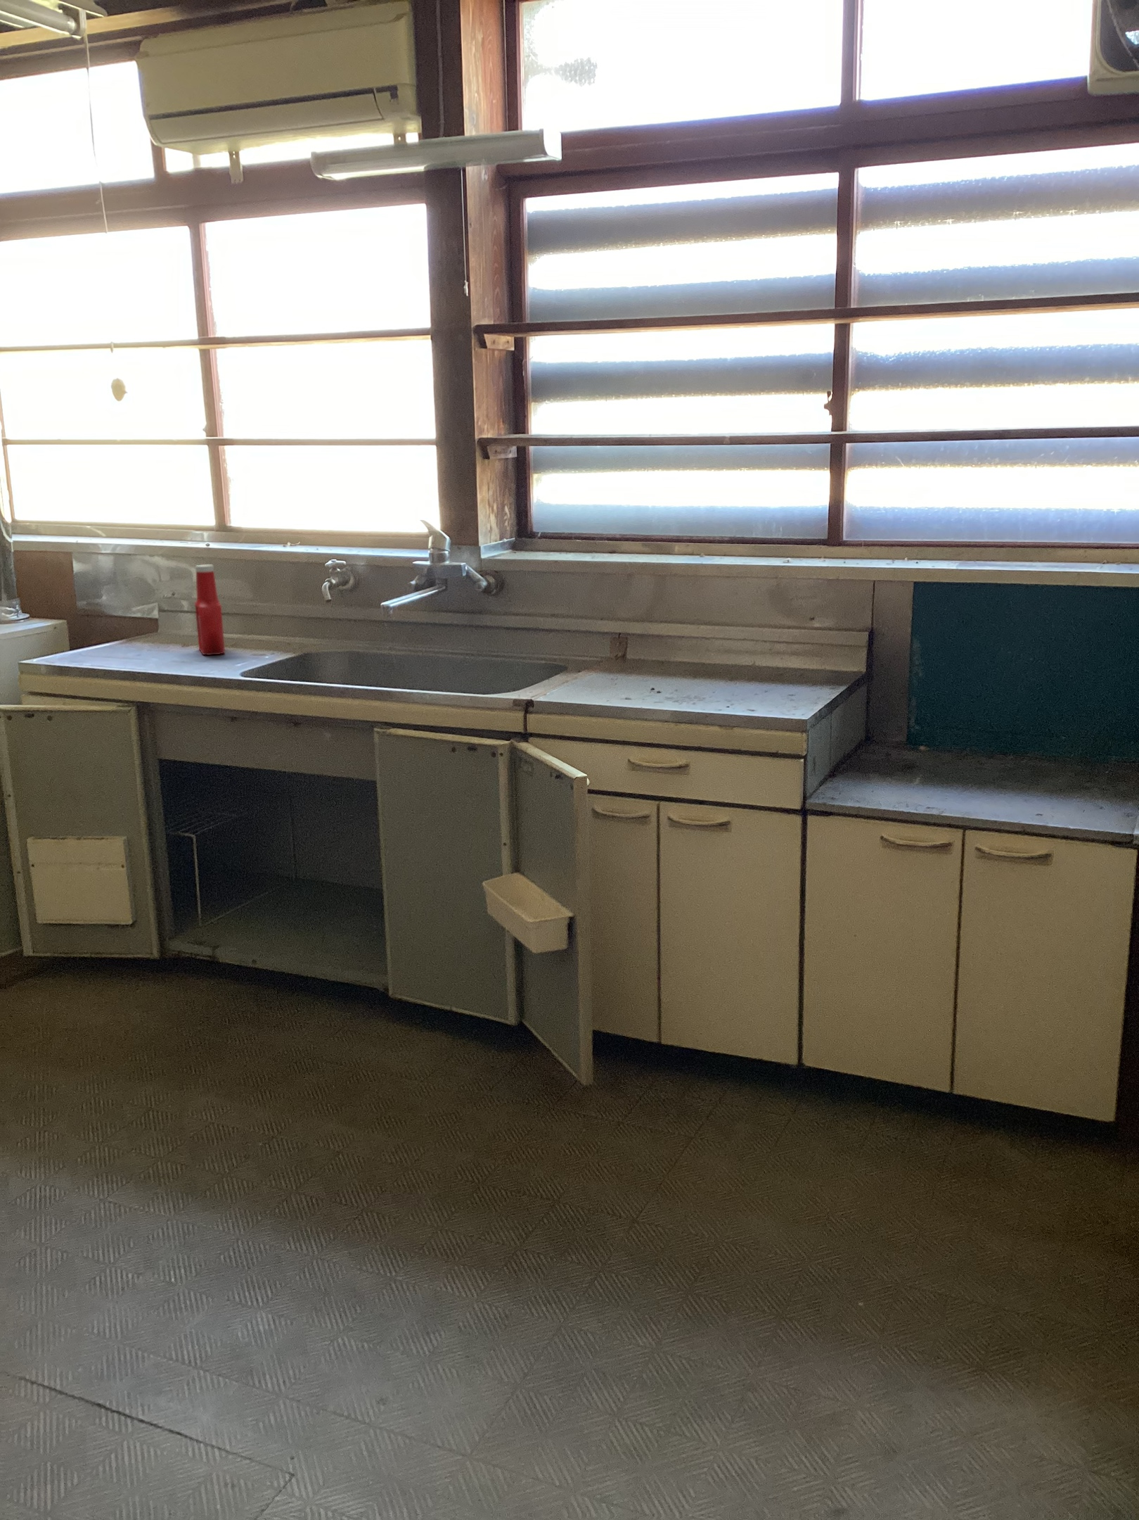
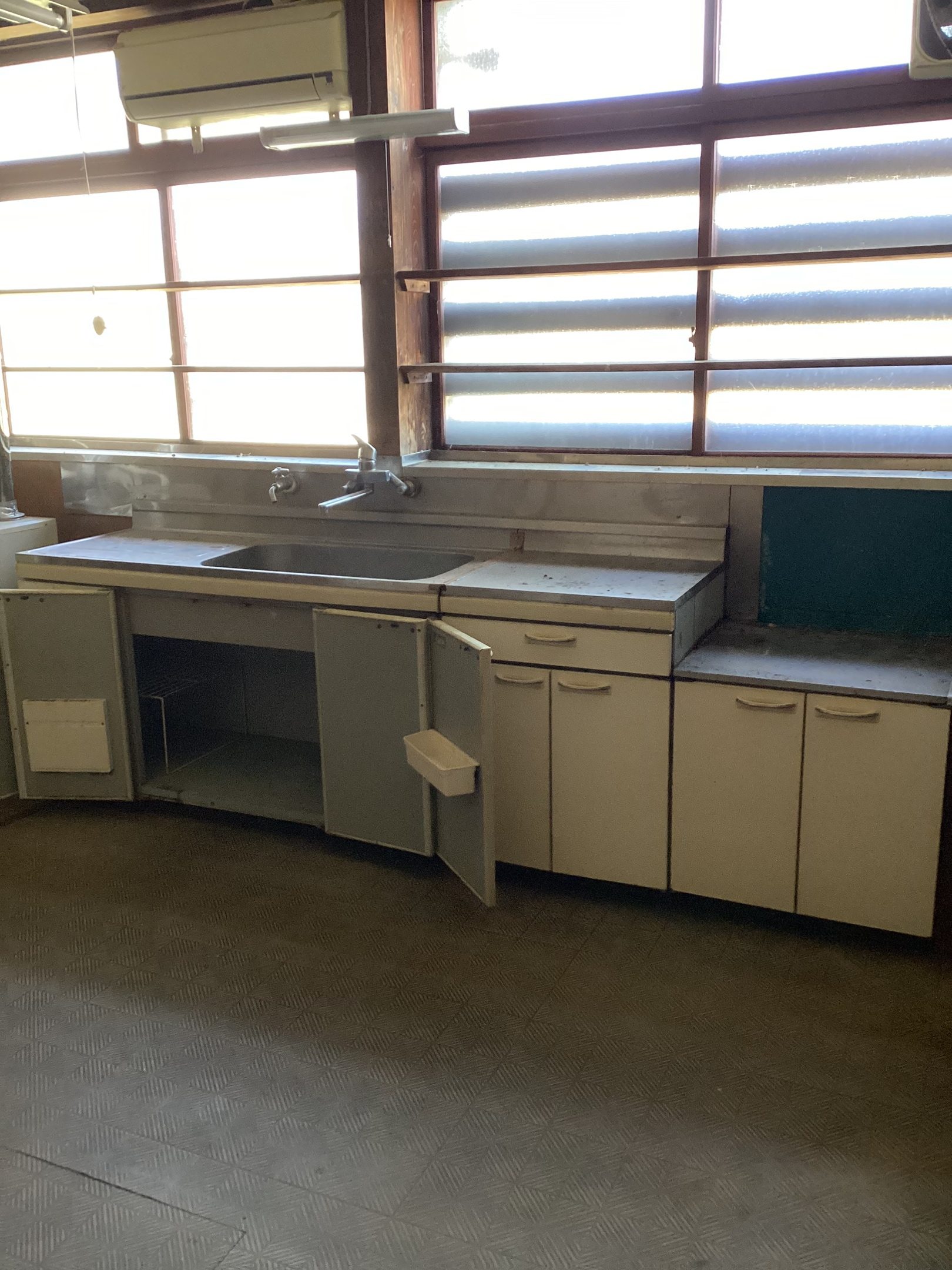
- soap bottle [194,565,226,656]
